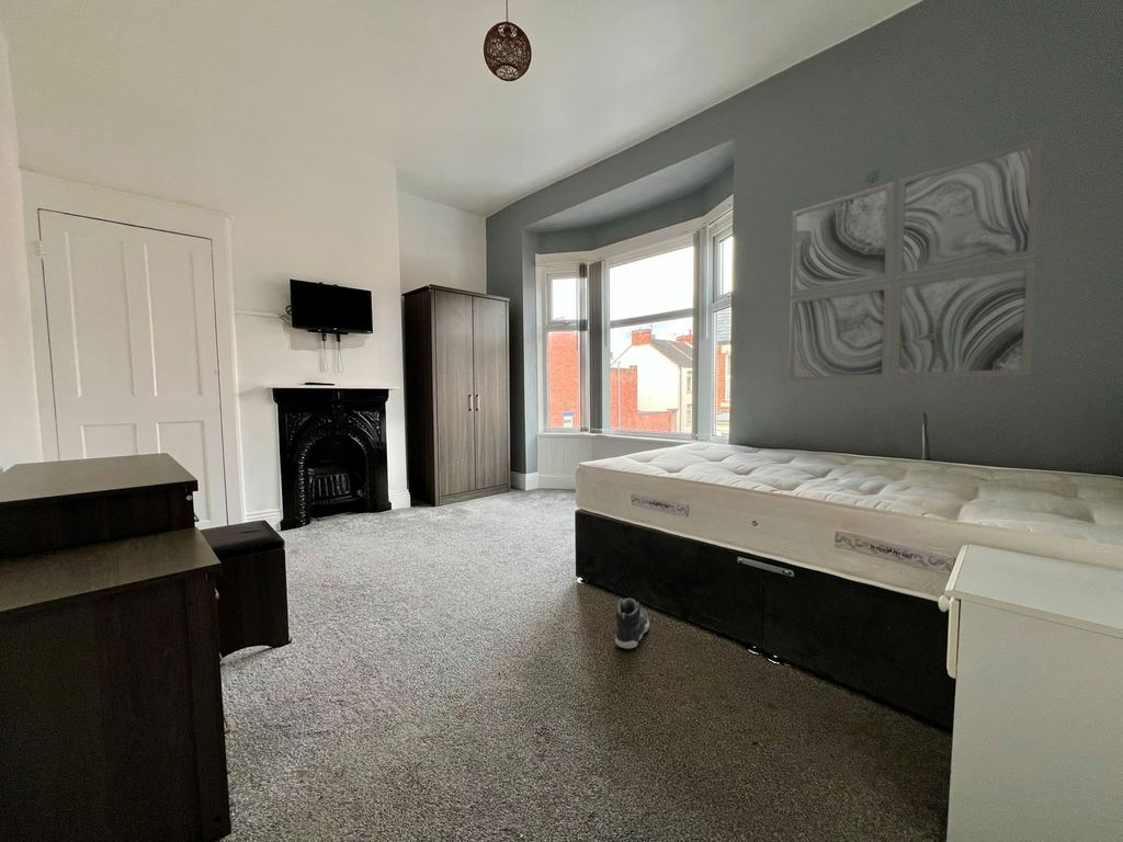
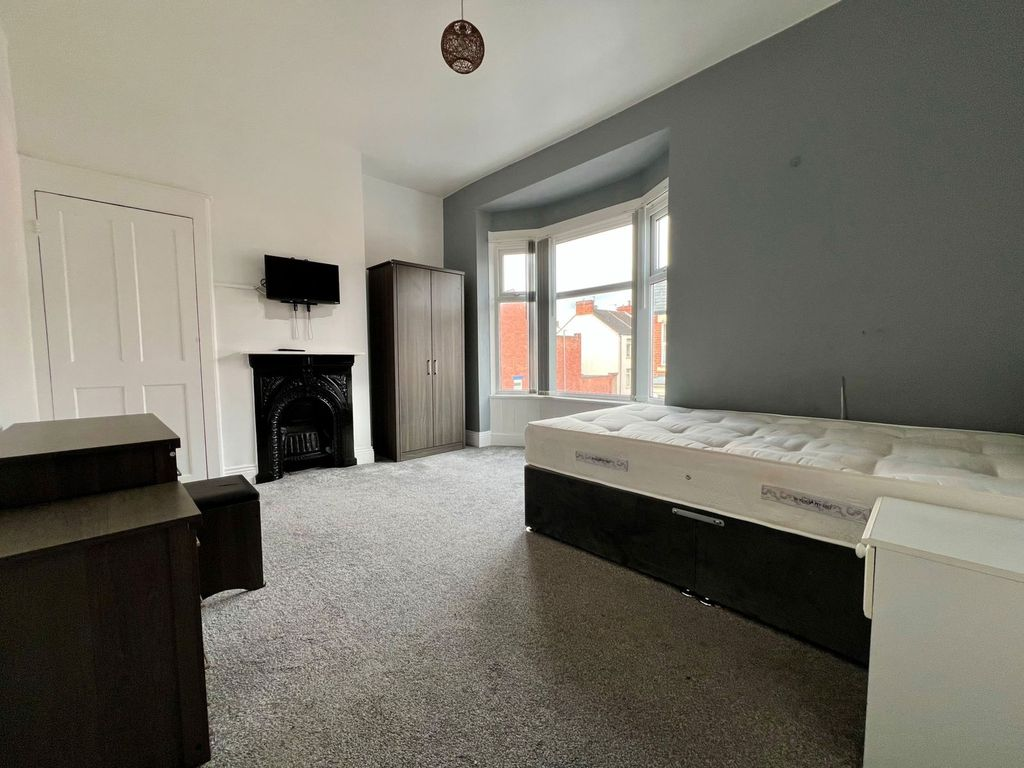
- sneaker [614,596,650,650]
- wall art [789,138,1042,383]
